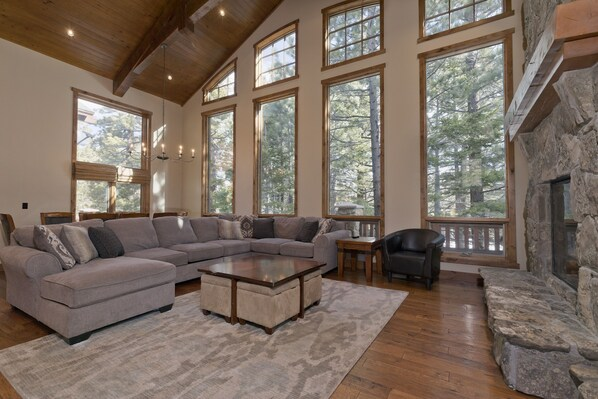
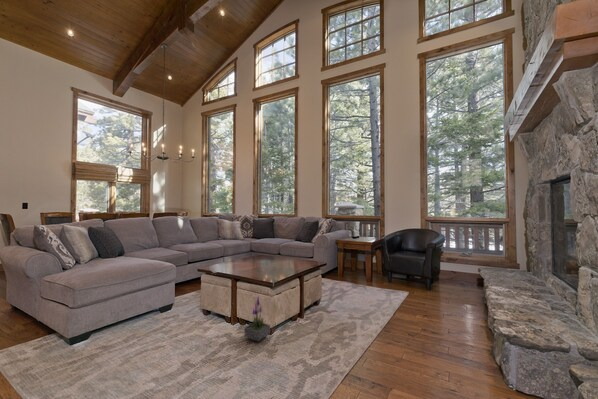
+ potted plant [243,294,271,343]
